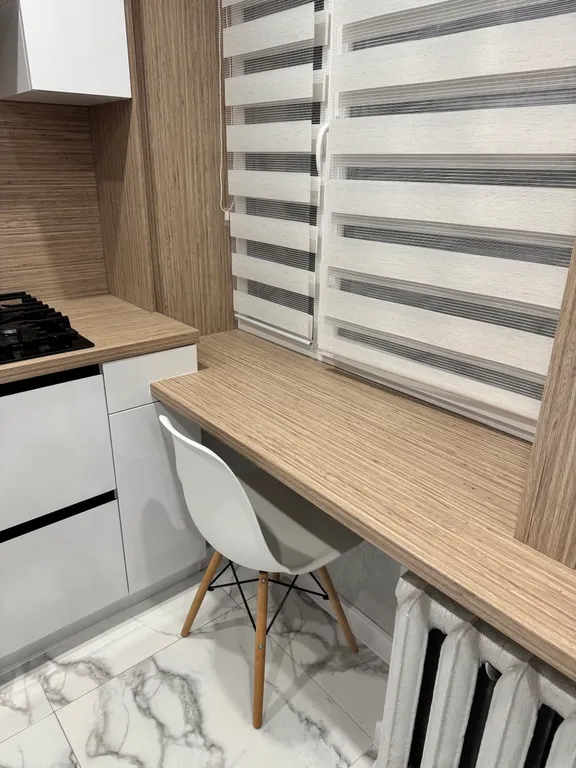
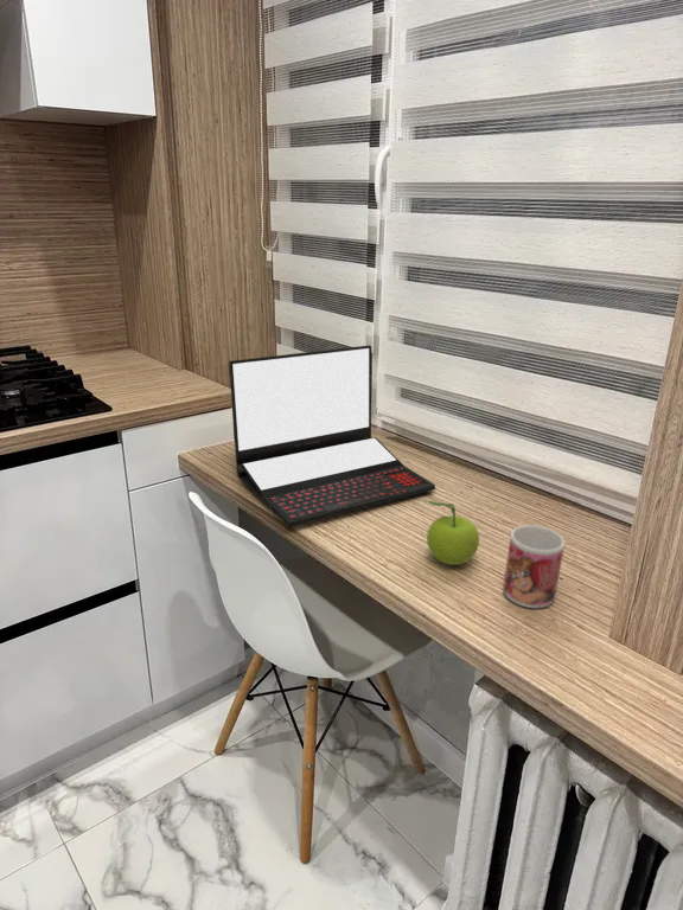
+ laptop [228,344,436,528]
+ fruit [426,500,480,566]
+ mug [502,524,566,609]
